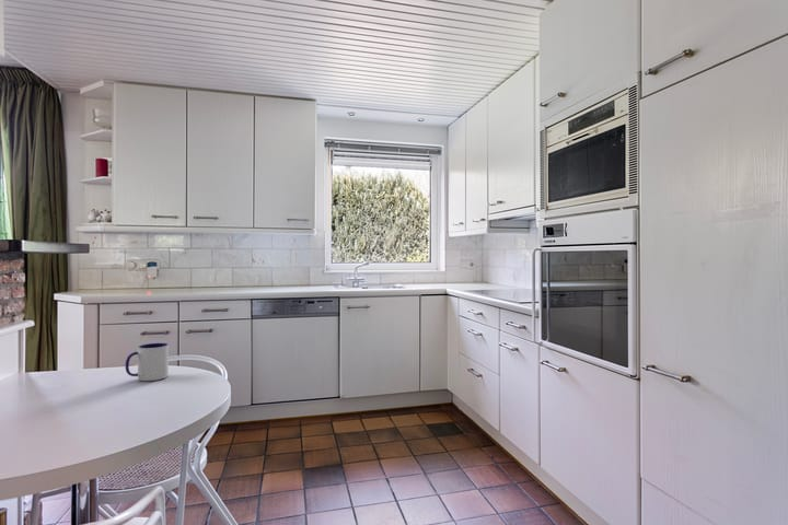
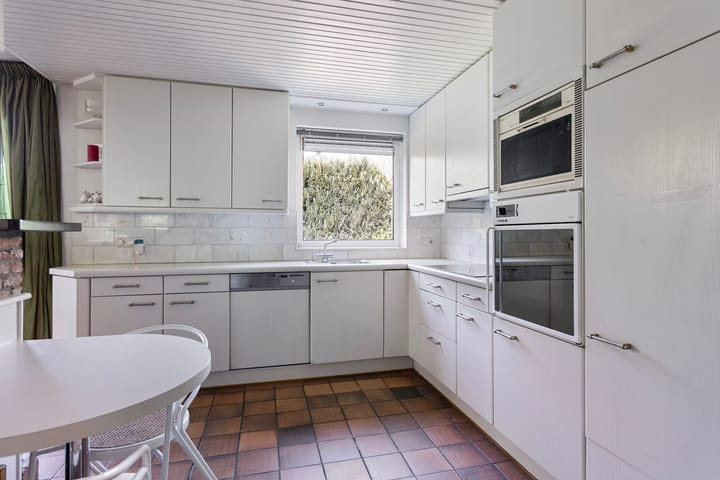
- mug [125,342,170,382]
